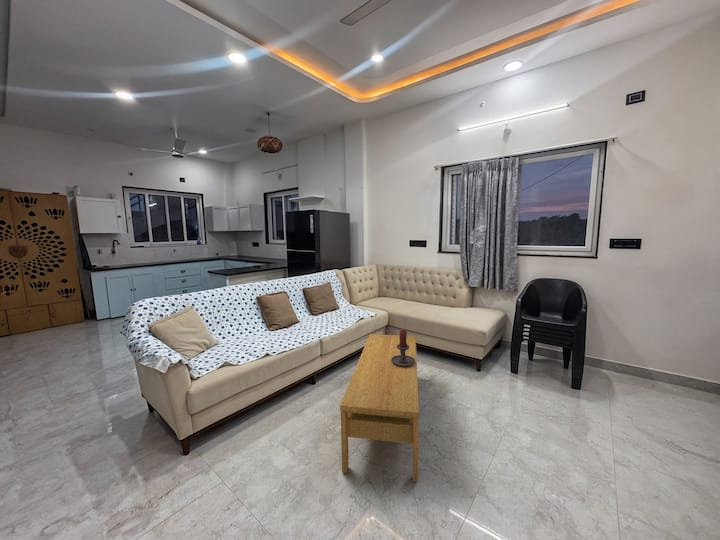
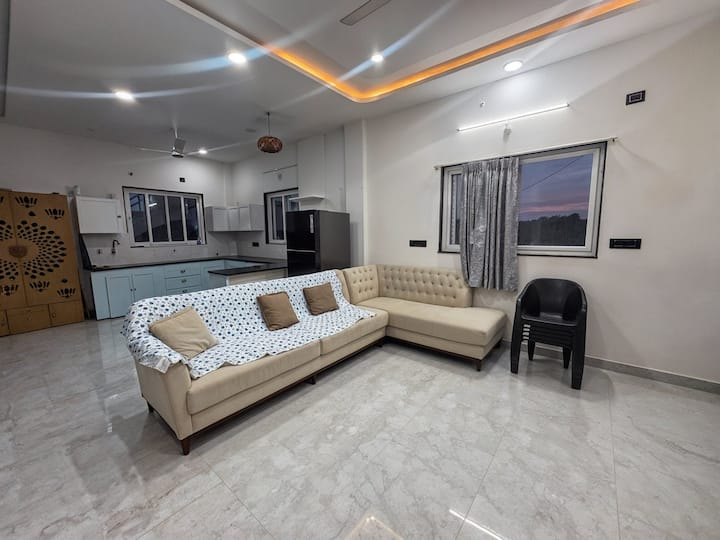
- candle holder [391,329,415,367]
- coffee table [339,333,420,483]
